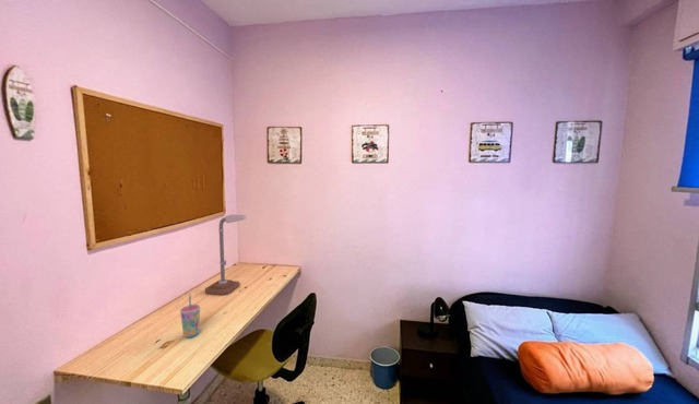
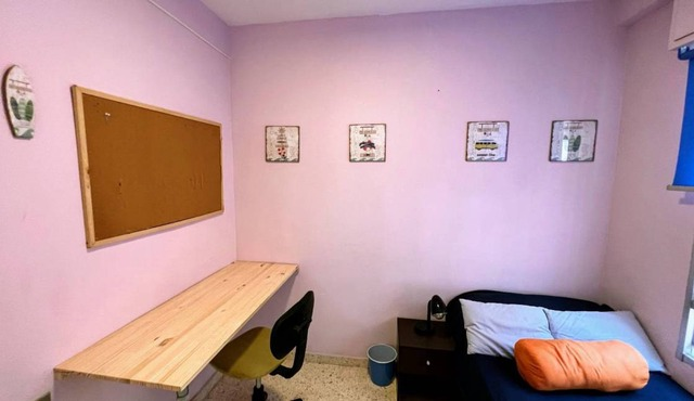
- desk lamp [204,214,247,296]
- cup [179,294,201,340]
